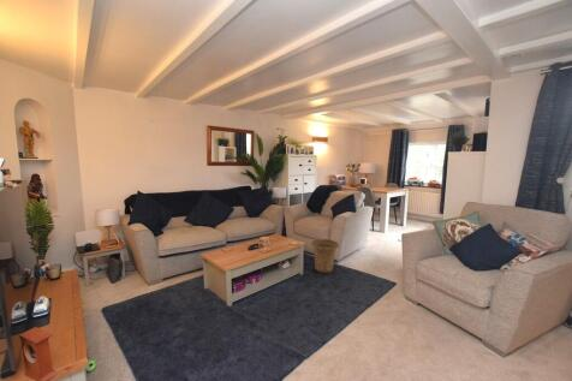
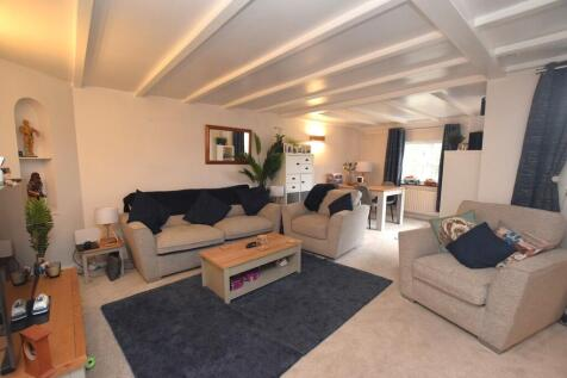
- basket [309,238,340,274]
